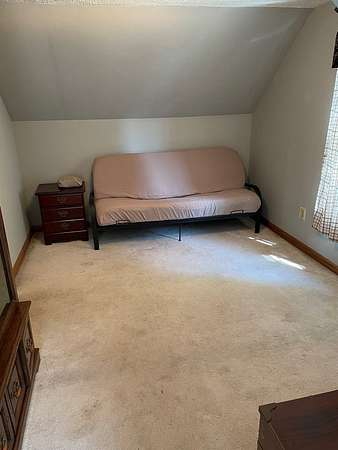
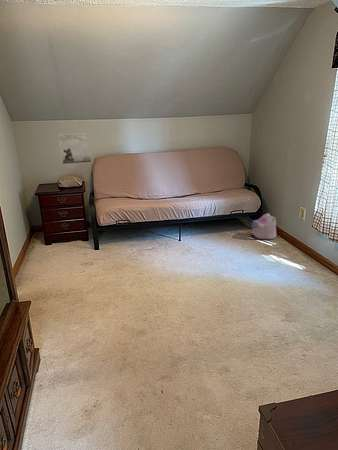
+ plush toy [250,212,277,240]
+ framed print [57,132,93,165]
